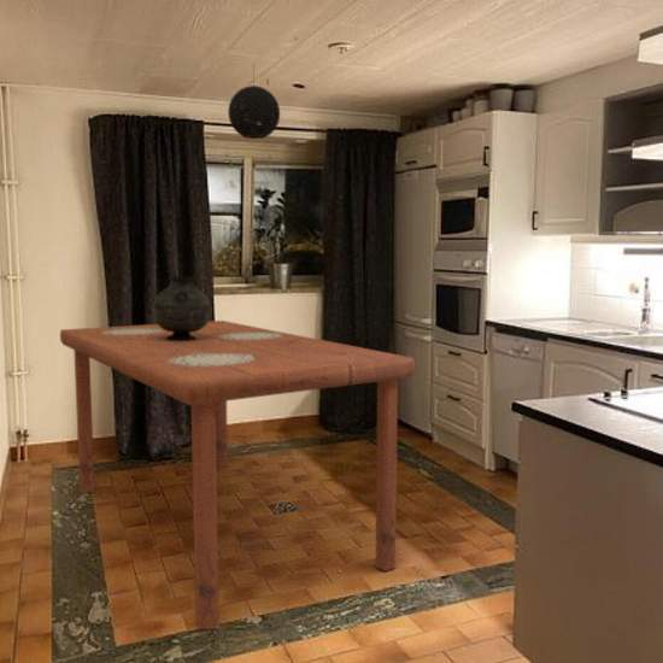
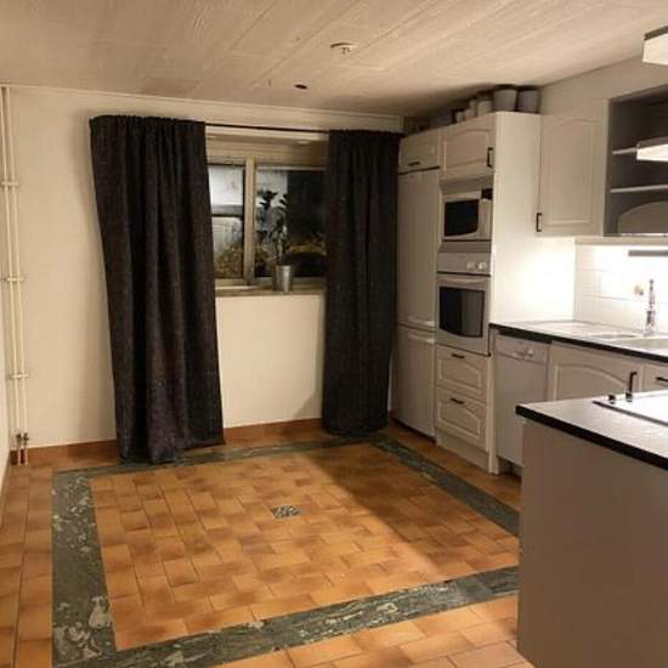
- table [59,319,416,630]
- vase [151,275,212,340]
- pendant light [227,64,281,140]
